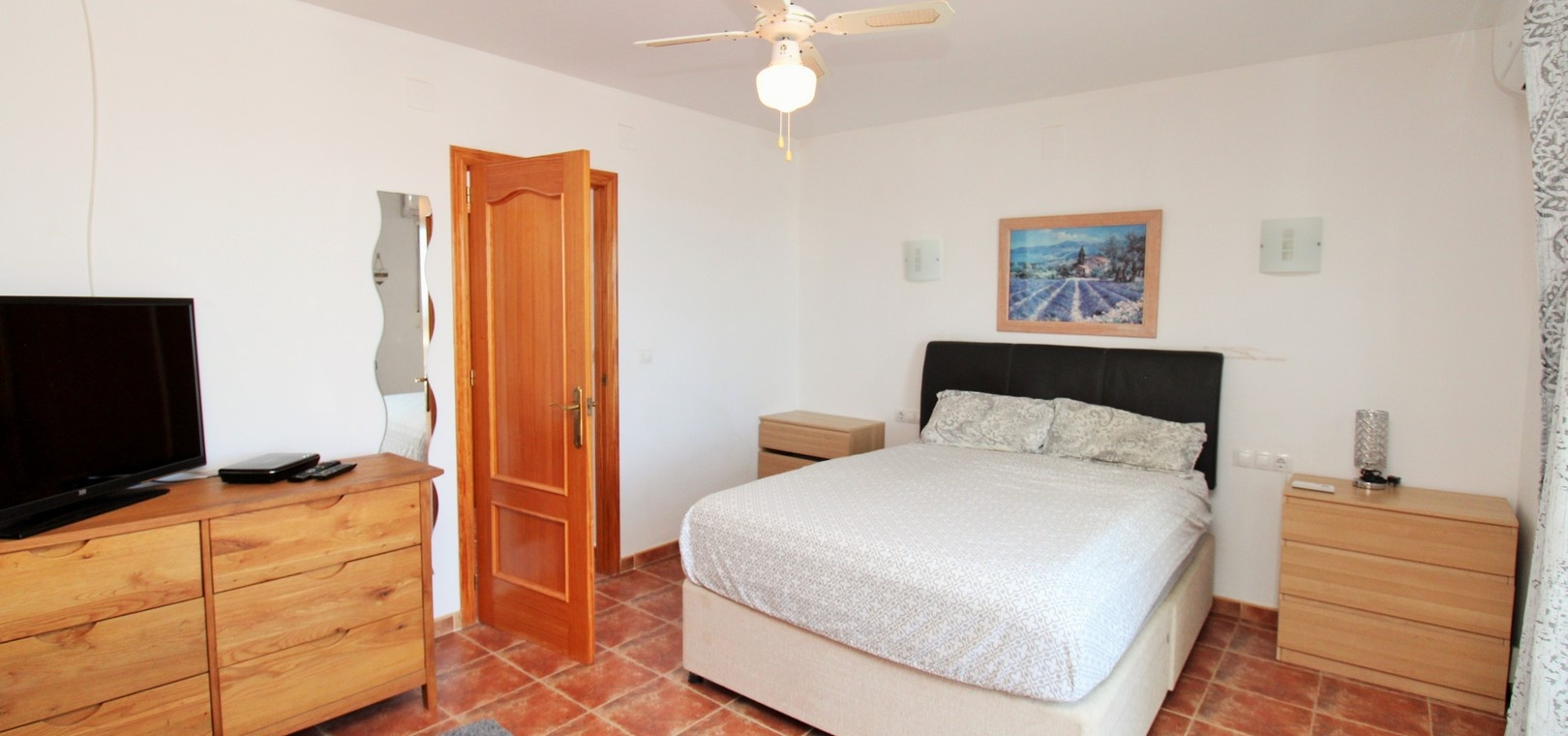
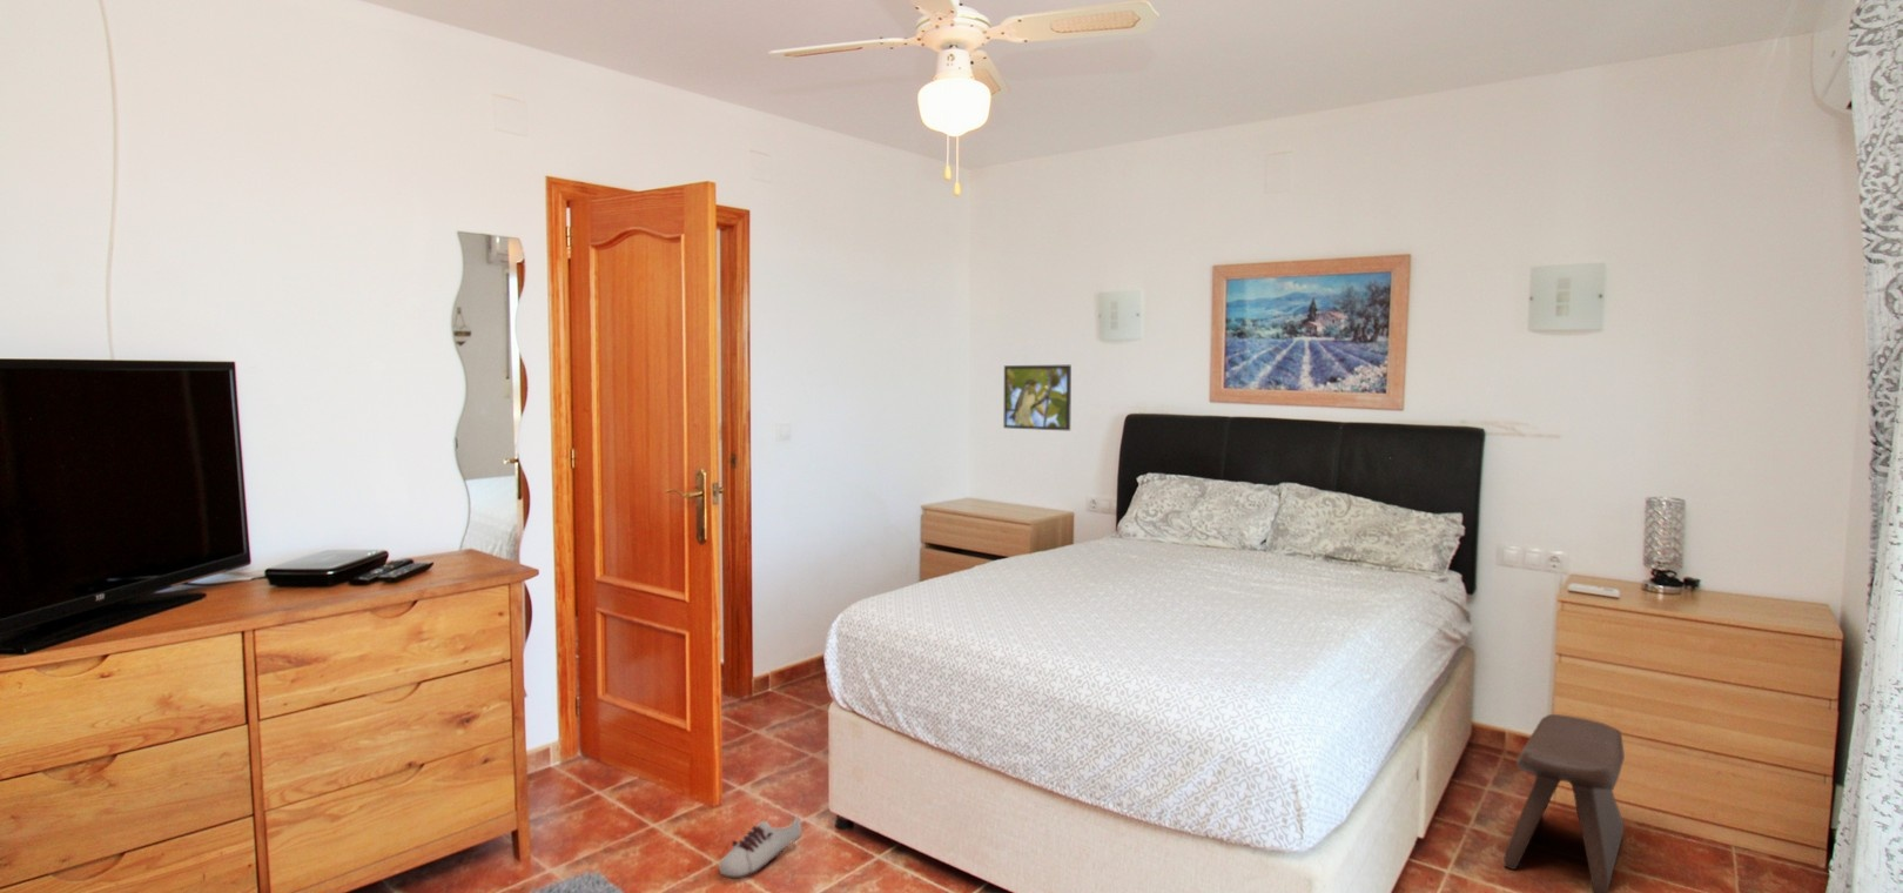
+ shoe [718,814,802,880]
+ stool [1502,713,1626,893]
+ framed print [1002,364,1073,432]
